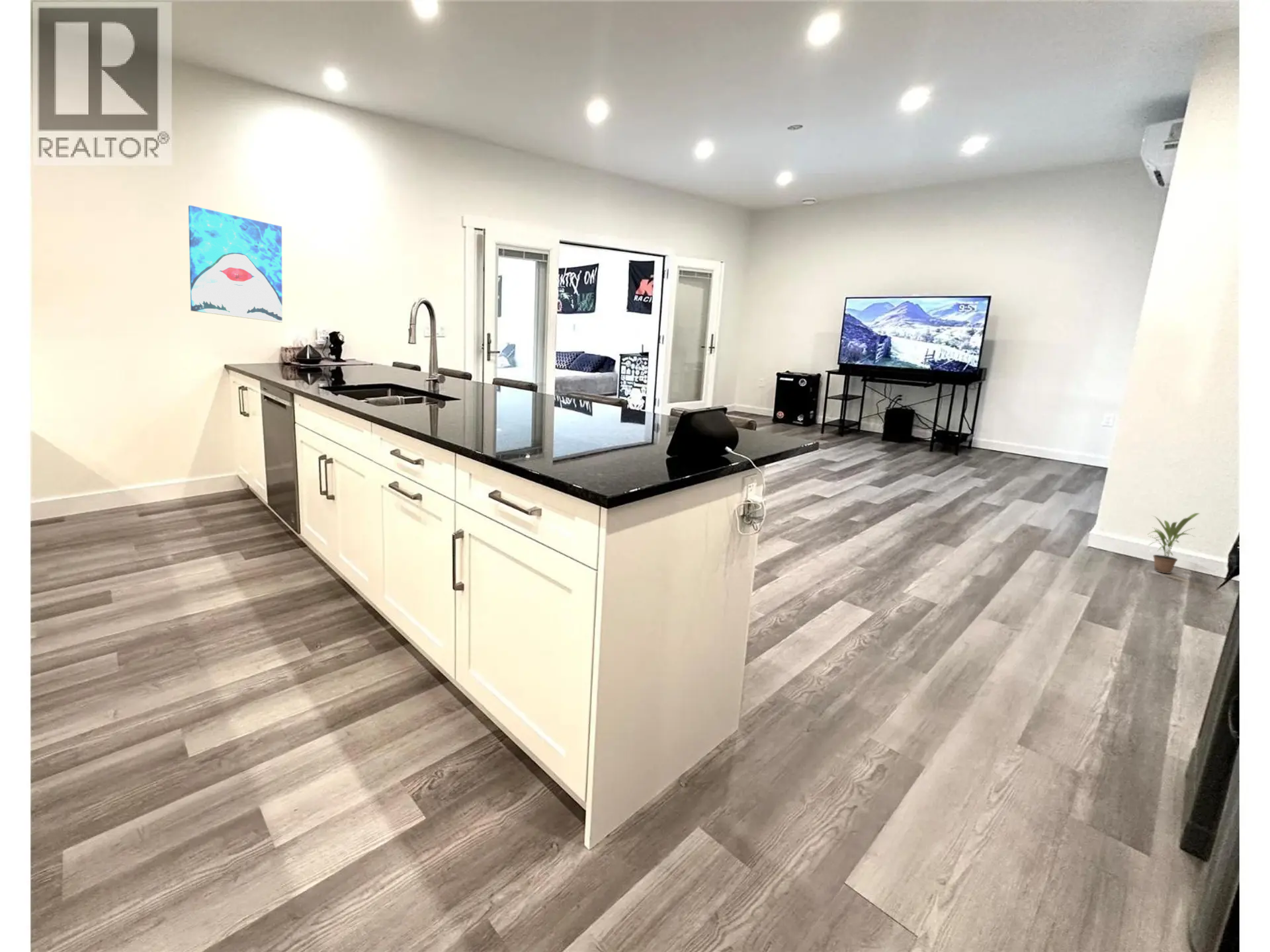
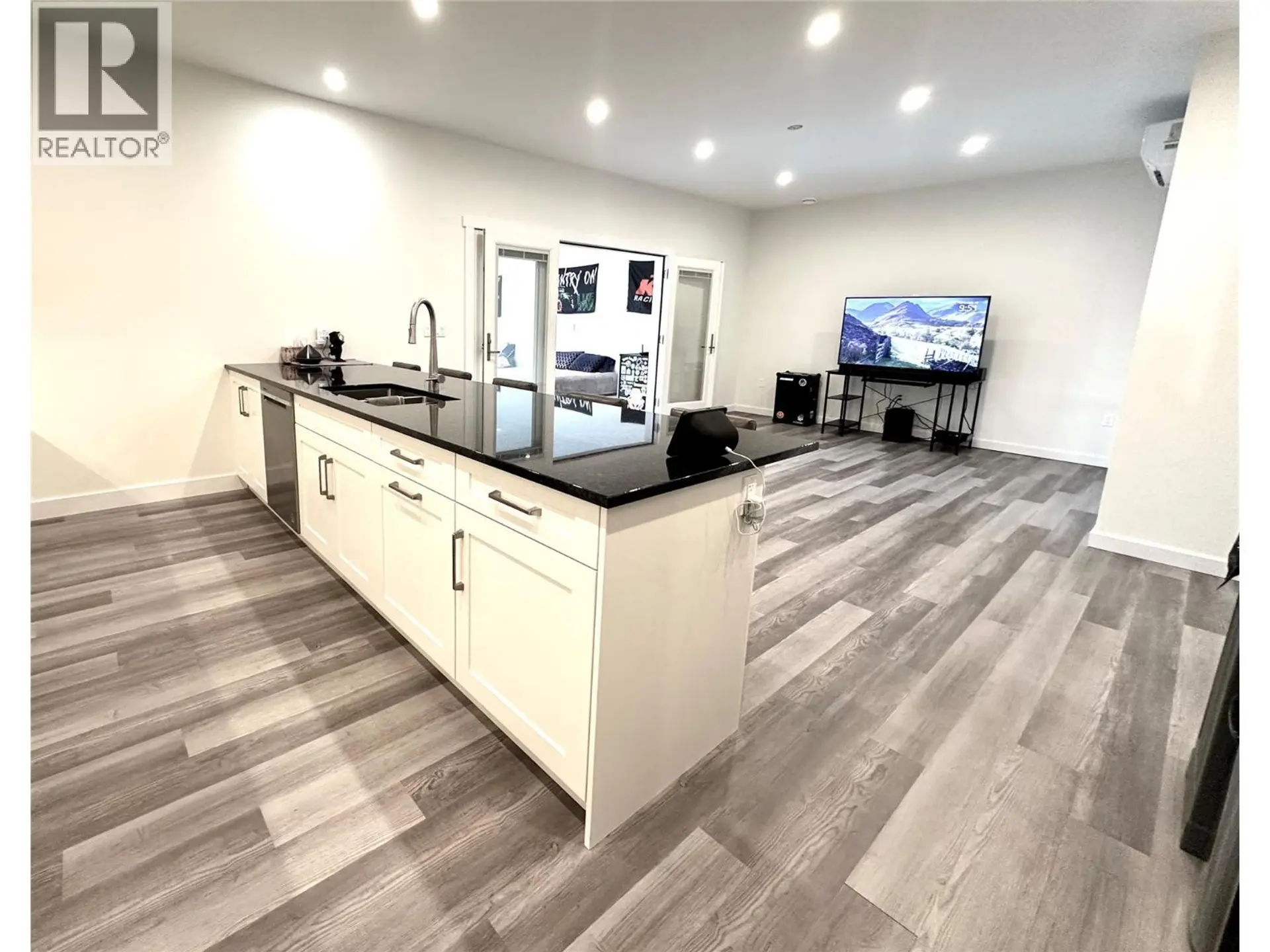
- potted plant [1148,512,1201,575]
- wall art [188,204,283,323]
